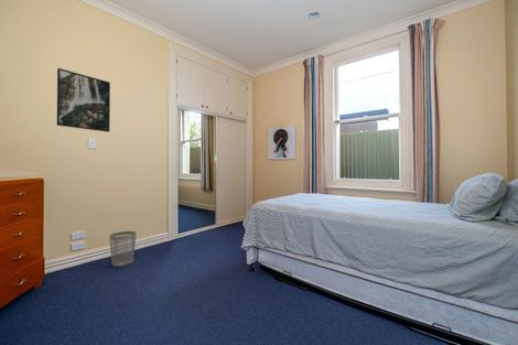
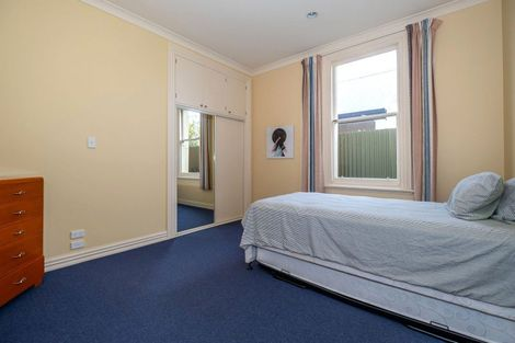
- wastebasket [108,230,137,267]
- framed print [56,67,111,133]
